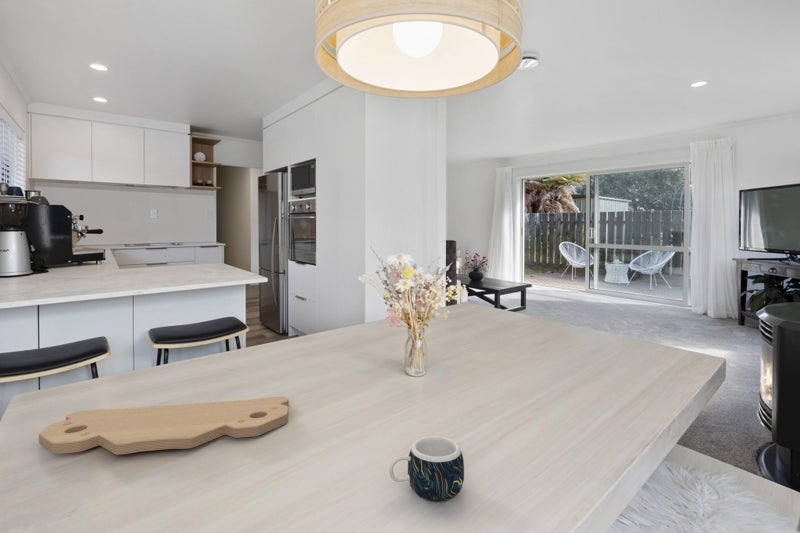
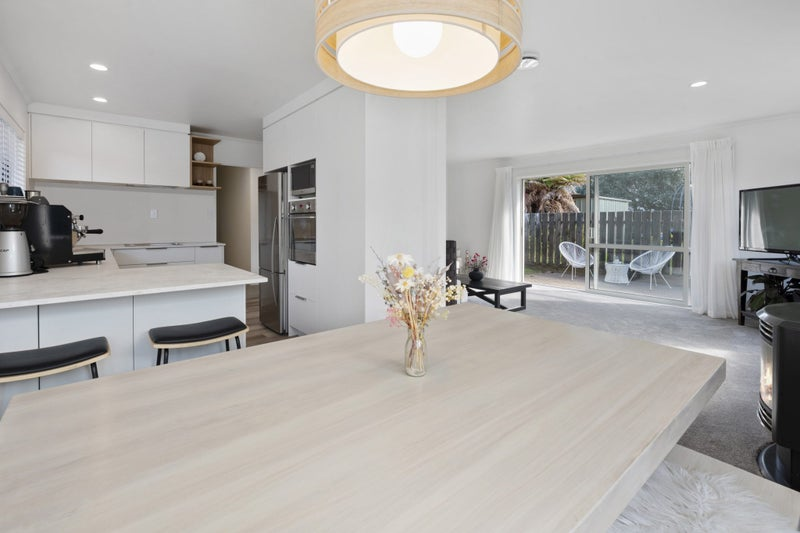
- mug [388,435,465,503]
- cutting board [38,396,290,456]
